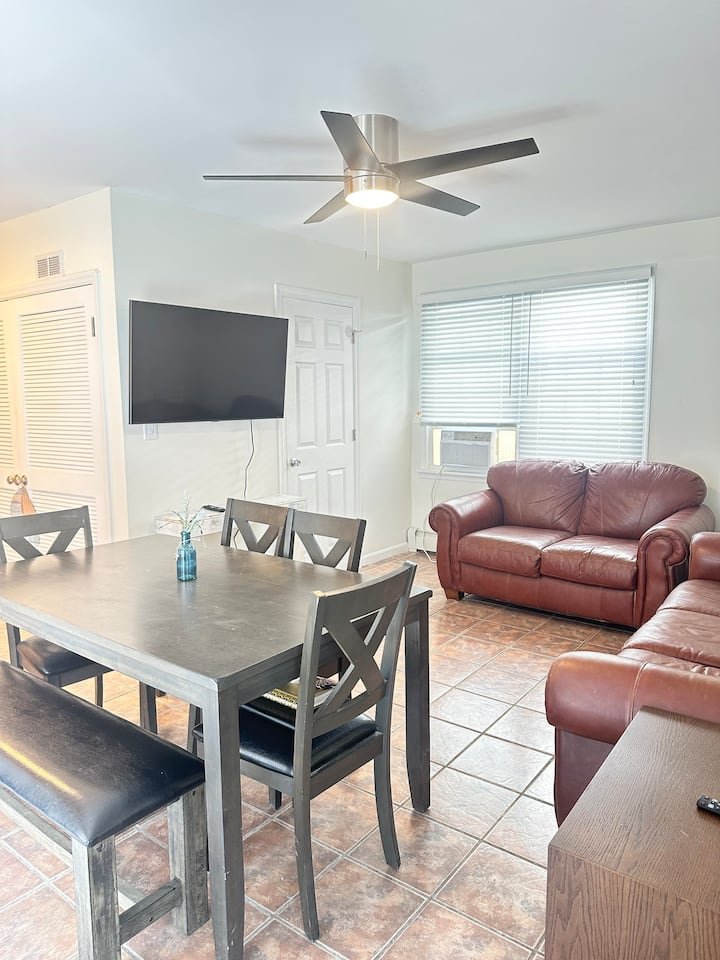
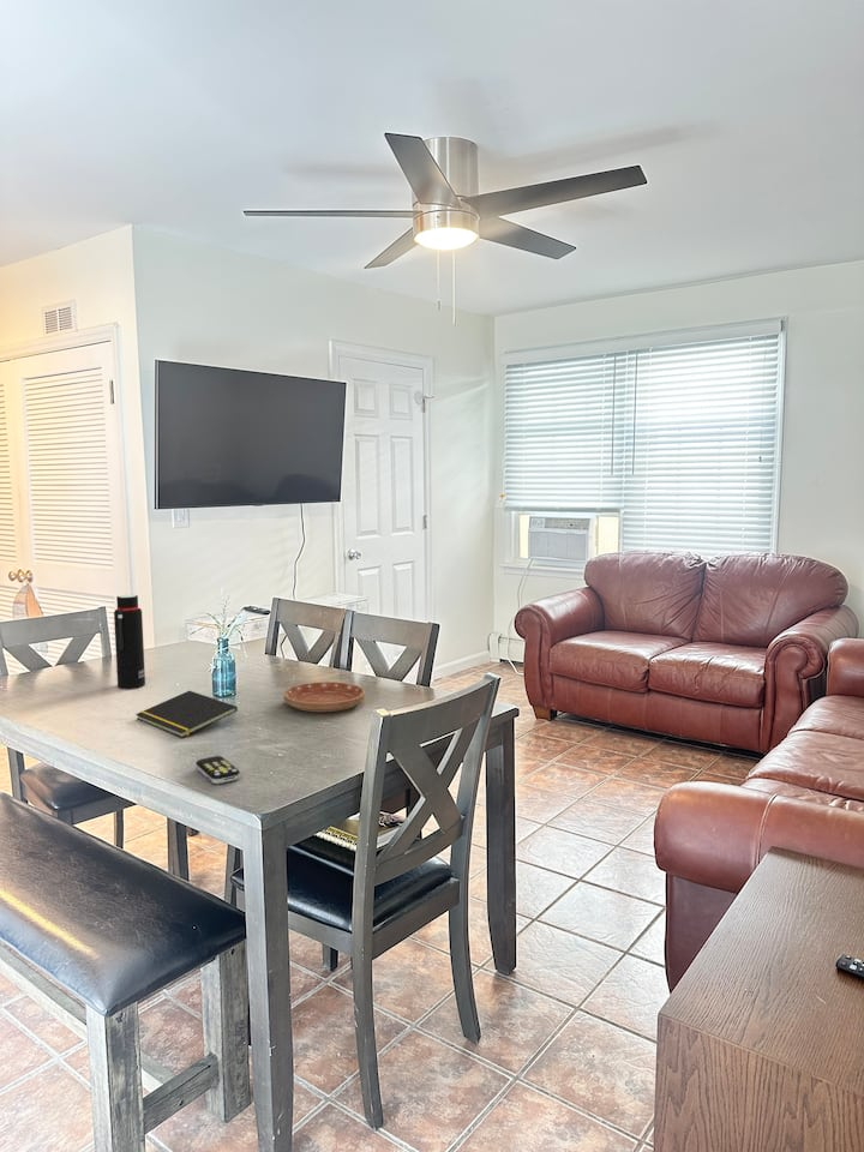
+ saucer [282,680,366,713]
+ remote control [194,755,241,785]
+ notepad [134,690,239,739]
+ water bottle [113,594,146,690]
